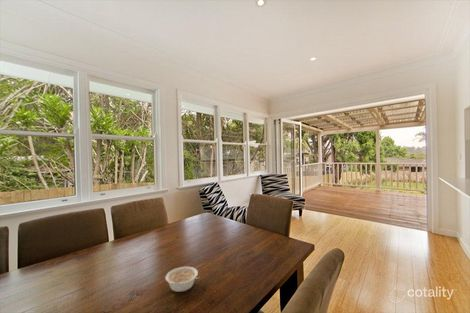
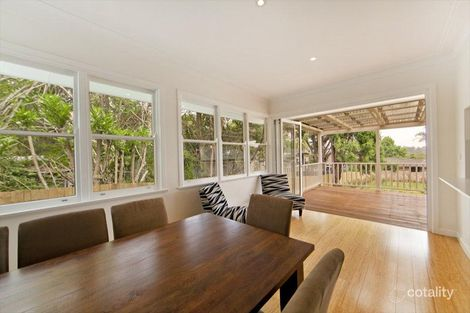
- legume [164,266,201,293]
